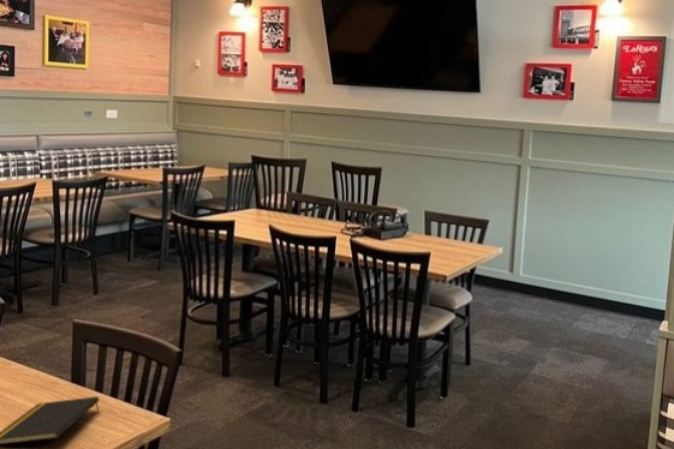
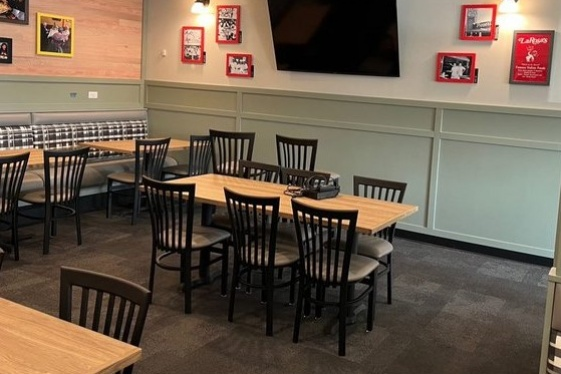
- notepad [0,395,100,445]
